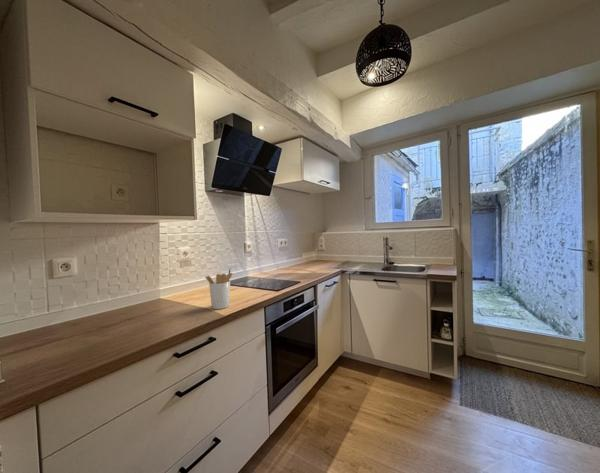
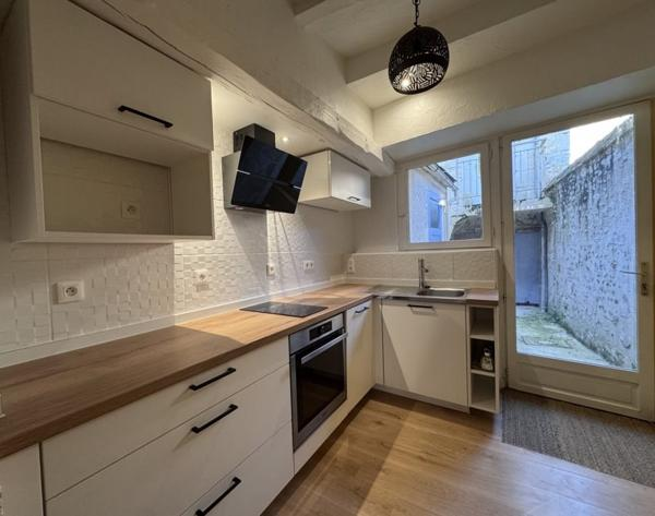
- utensil holder [204,268,233,310]
